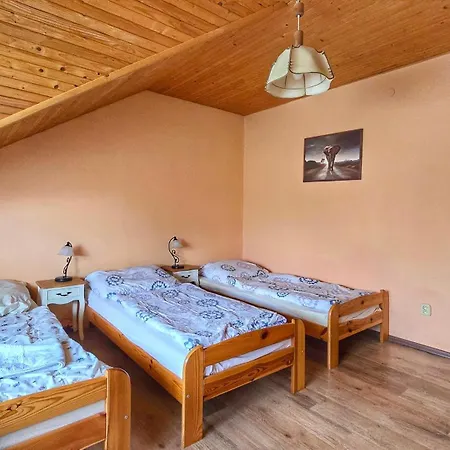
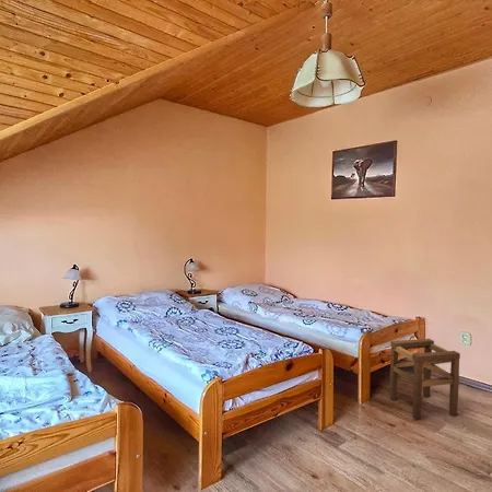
+ stool [388,338,461,421]
